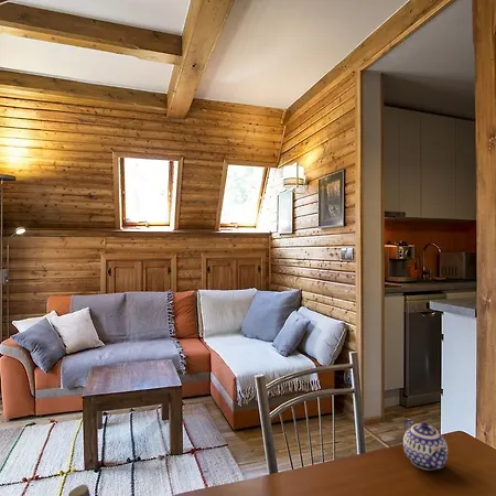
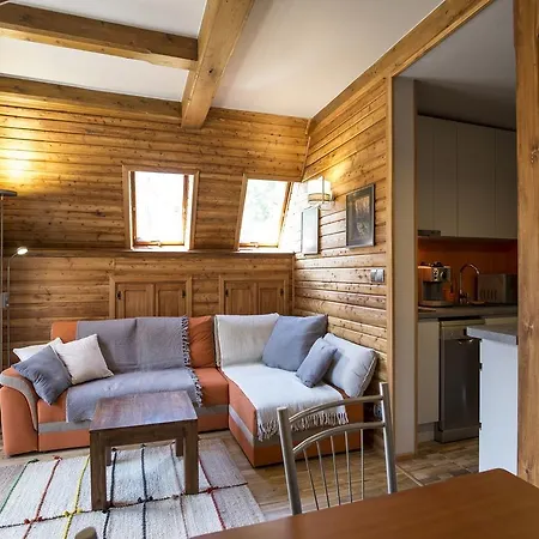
- teapot [402,418,450,471]
